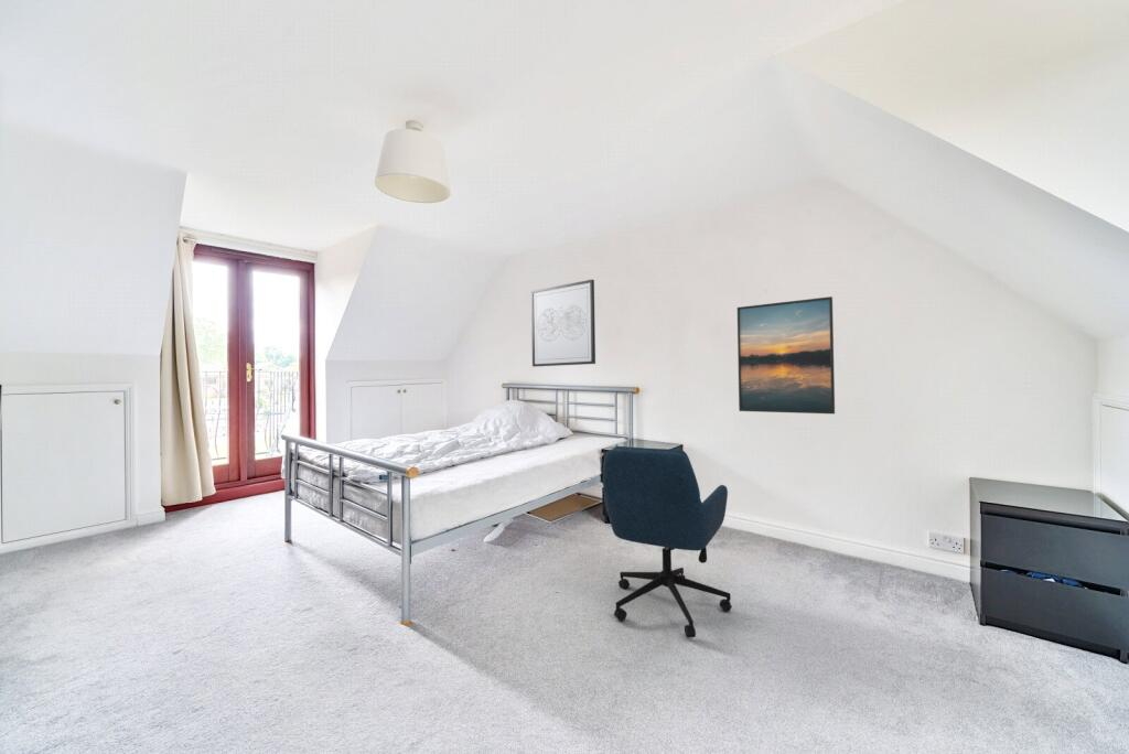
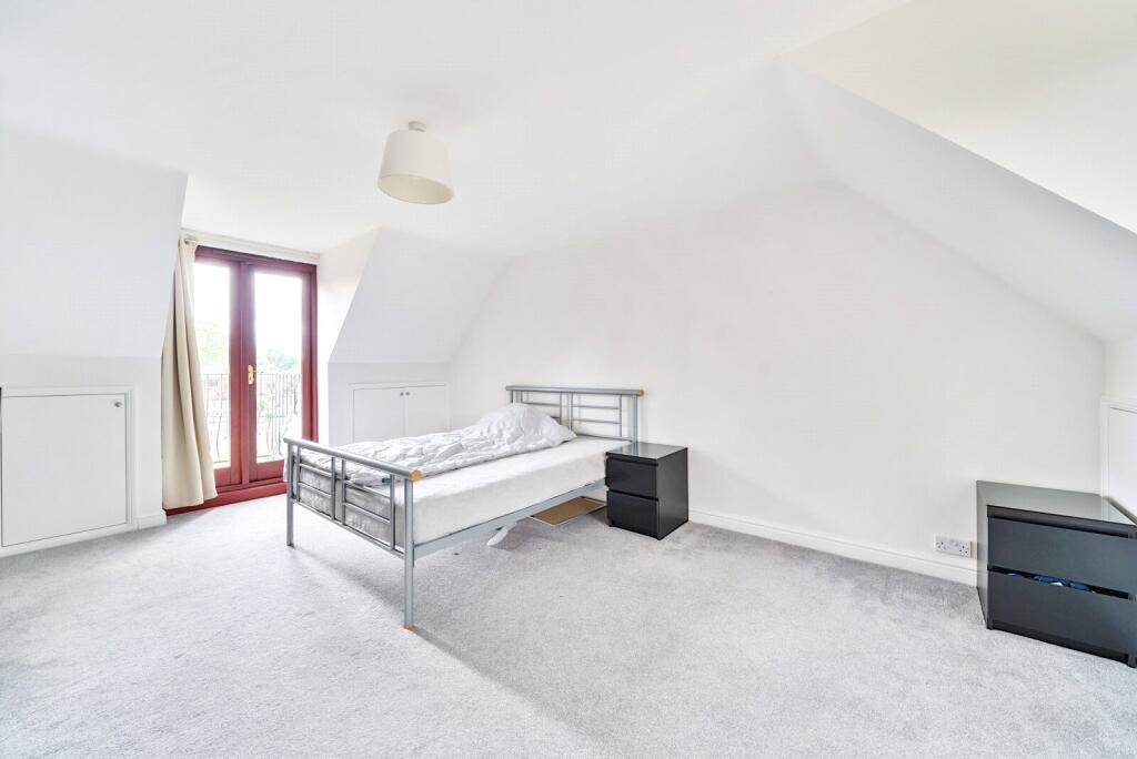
- wall art [530,279,596,368]
- office chair [602,445,733,639]
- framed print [736,295,836,414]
